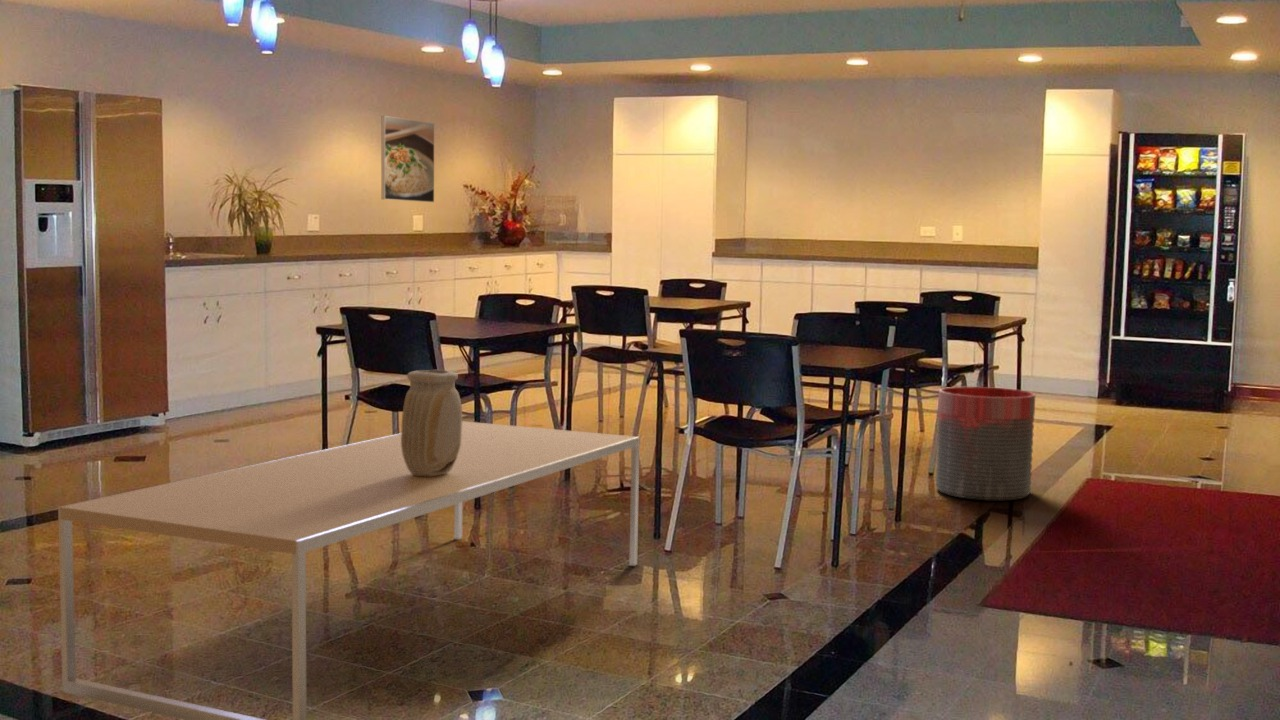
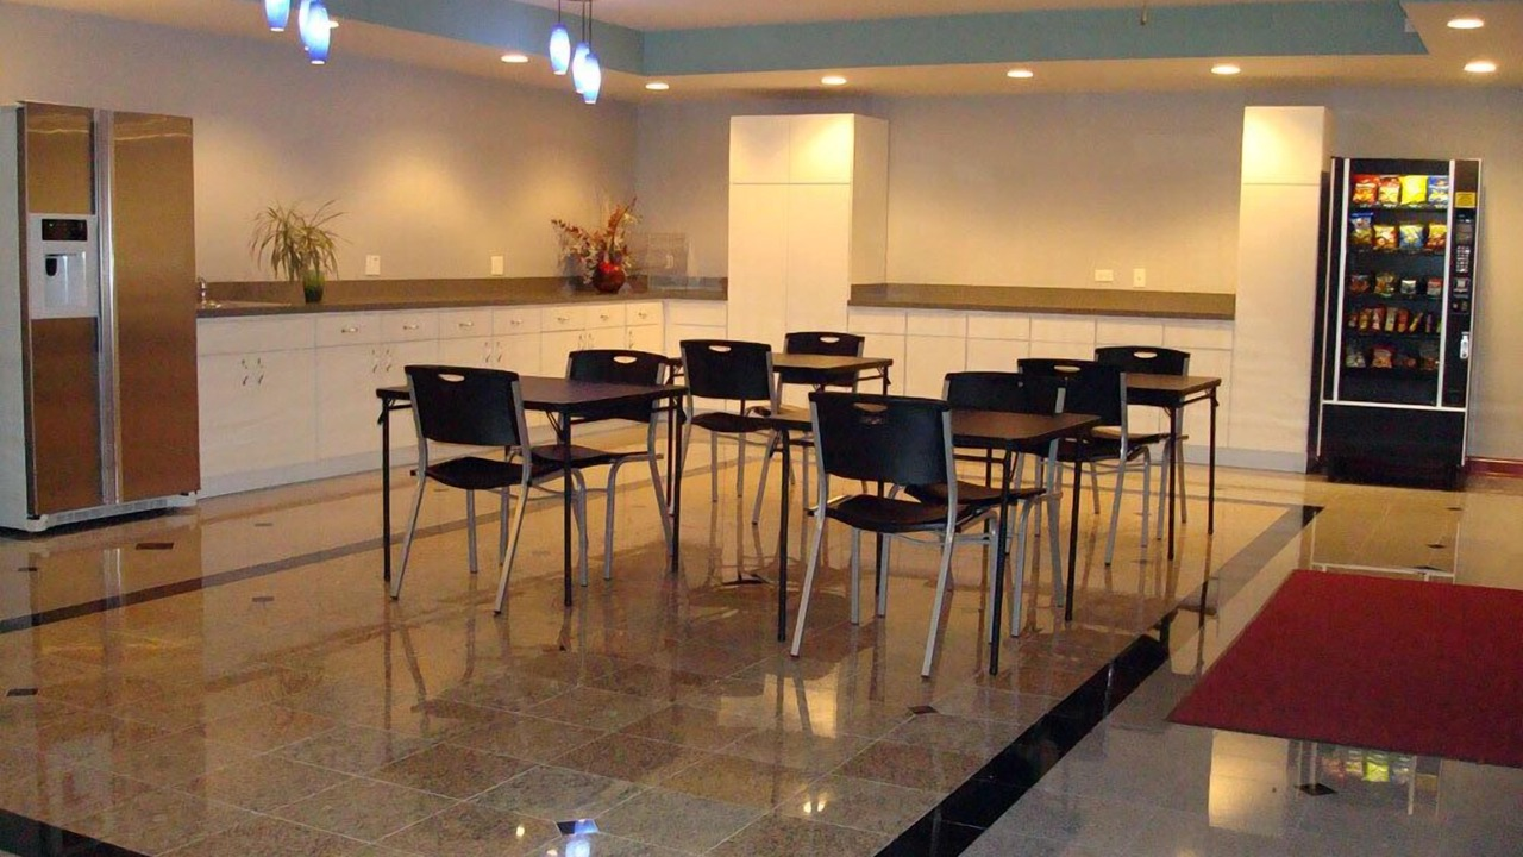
- dining table [57,420,640,720]
- trash can [934,386,1036,501]
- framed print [381,115,435,203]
- vase [400,369,463,476]
